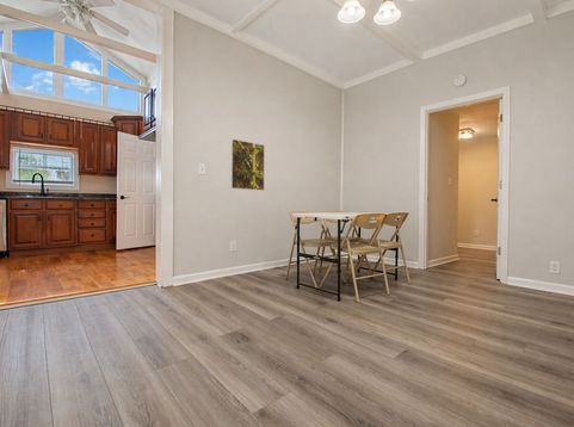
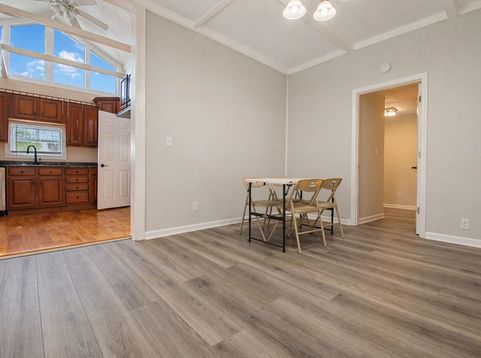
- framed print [229,137,266,192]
